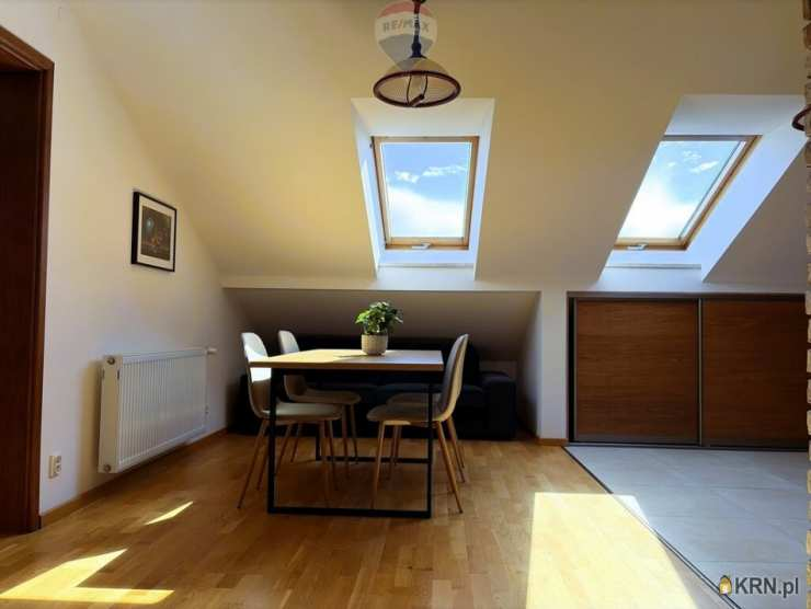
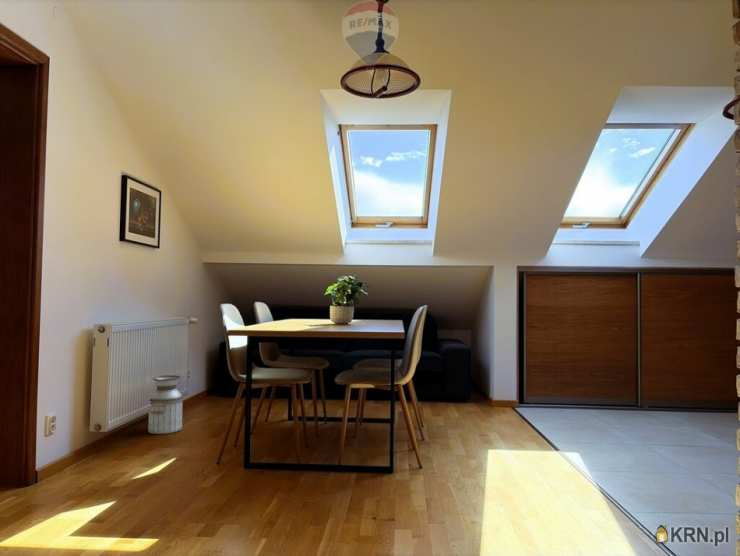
+ planter [147,374,184,435]
